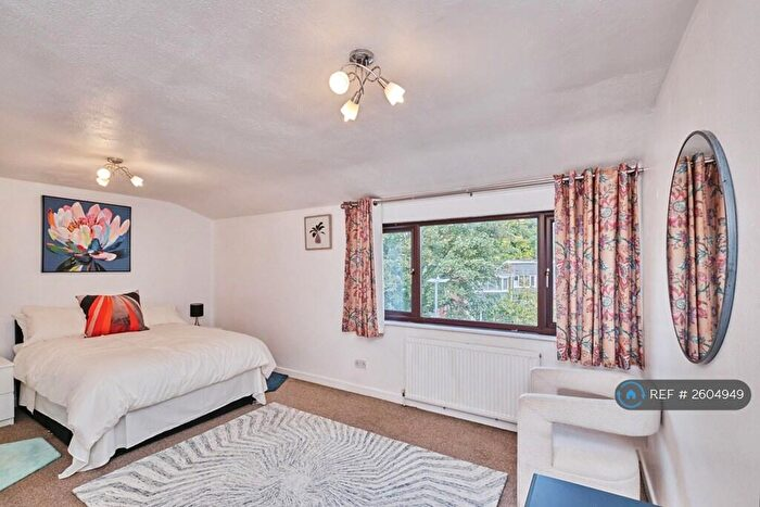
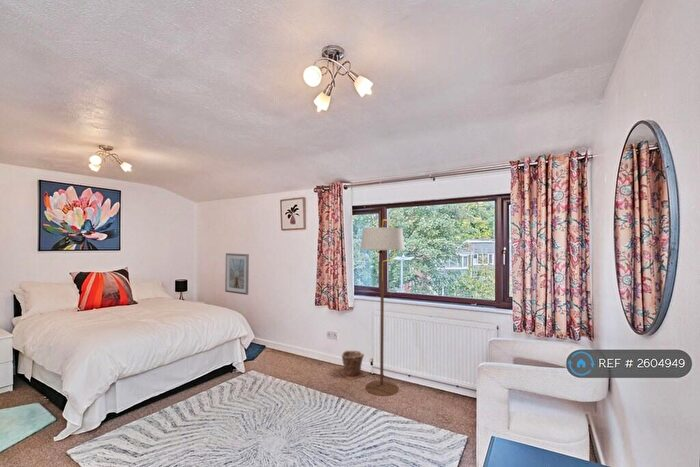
+ picture frame [224,252,250,296]
+ plant pot [338,349,367,381]
+ floor lamp [359,218,406,397]
